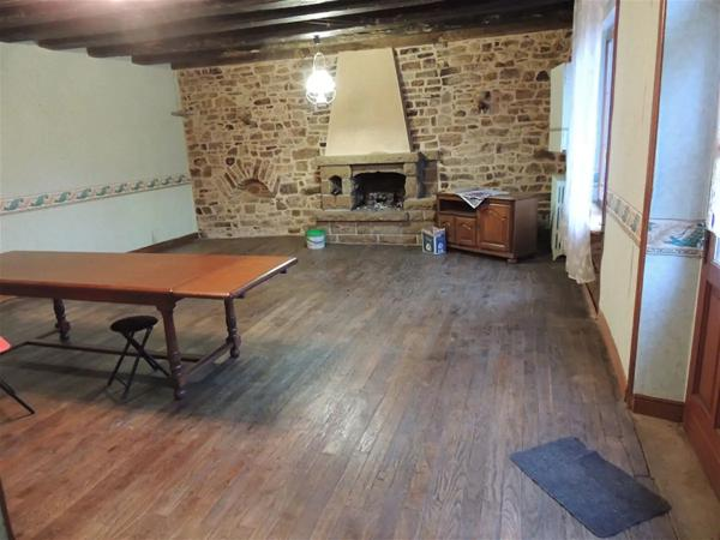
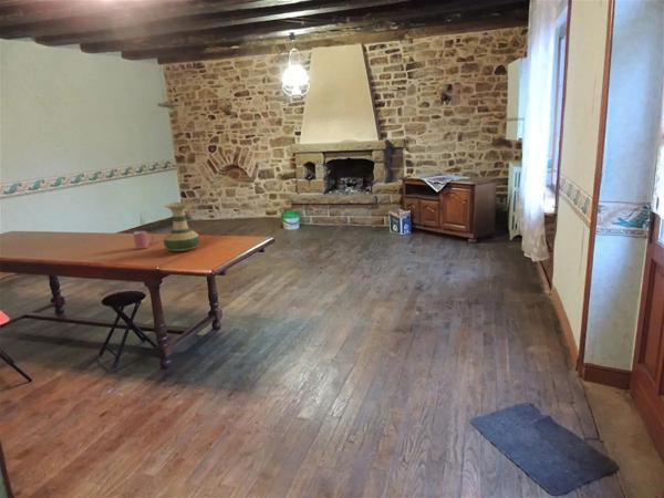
+ mug [133,230,155,250]
+ vase [163,201,201,252]
